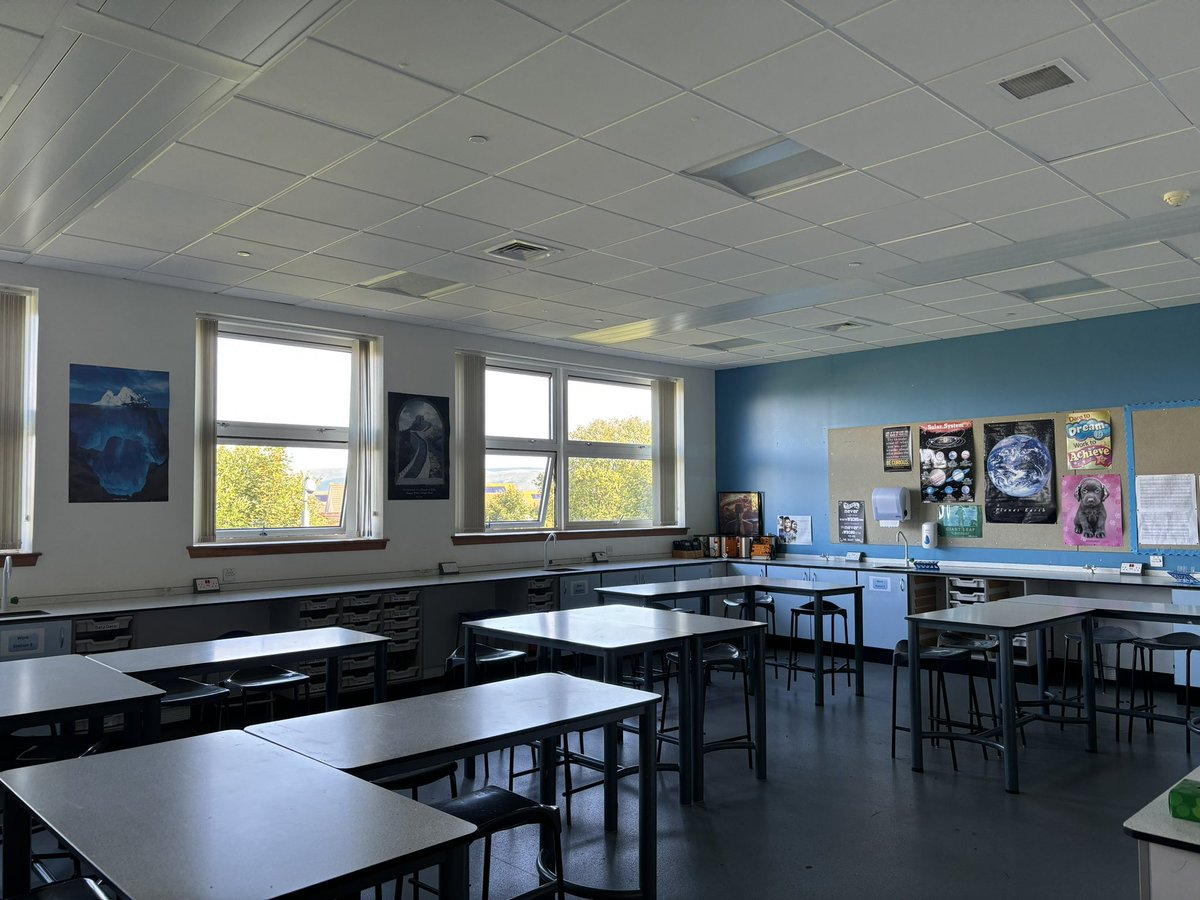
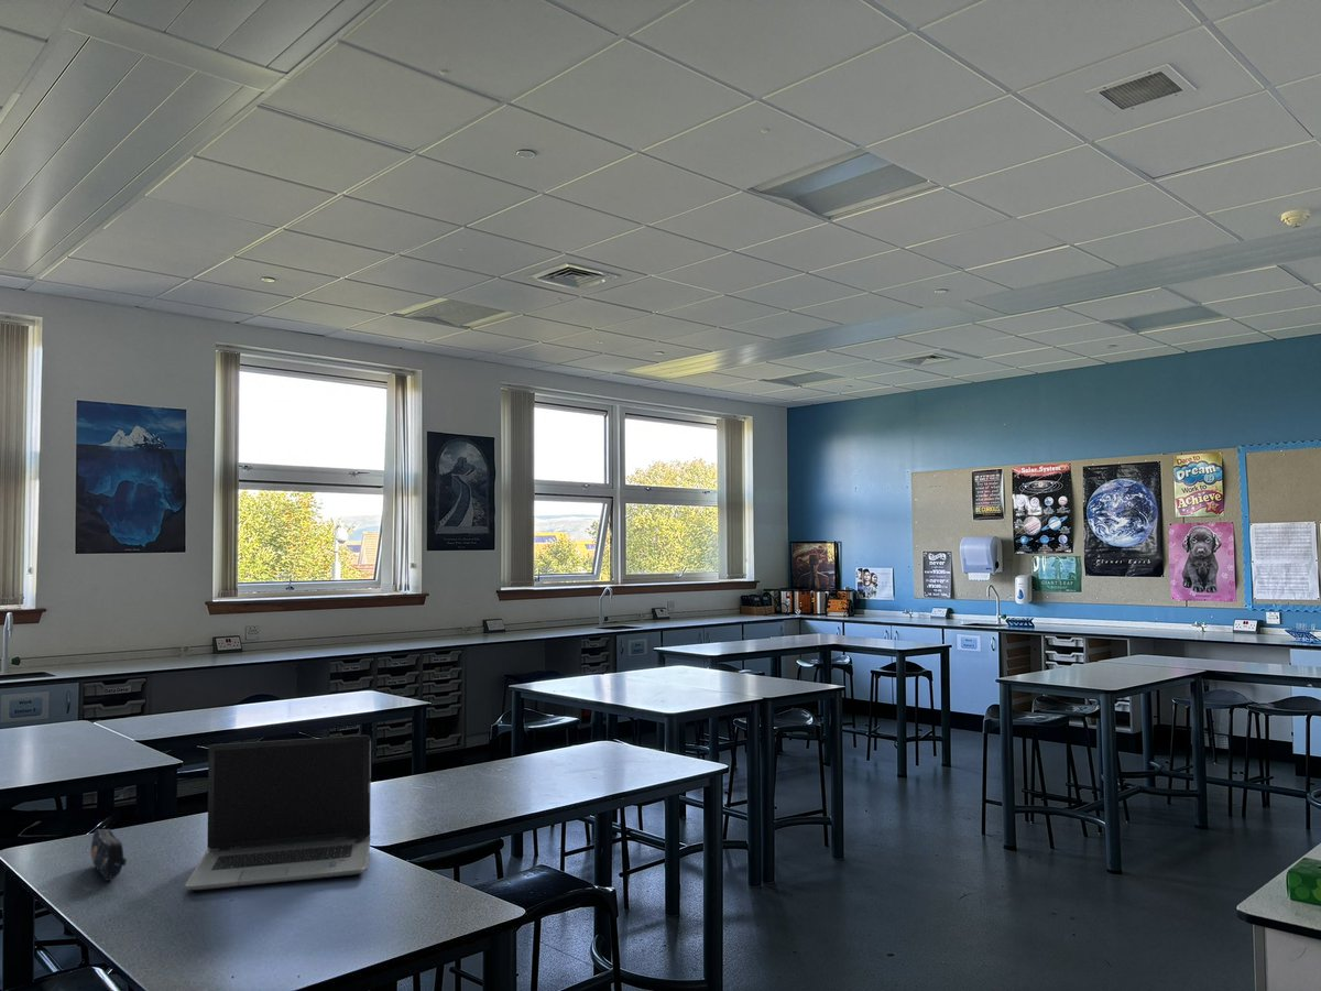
+ pencil case [90,828,128,882]
+ laptop computer [184,734,372,891]
